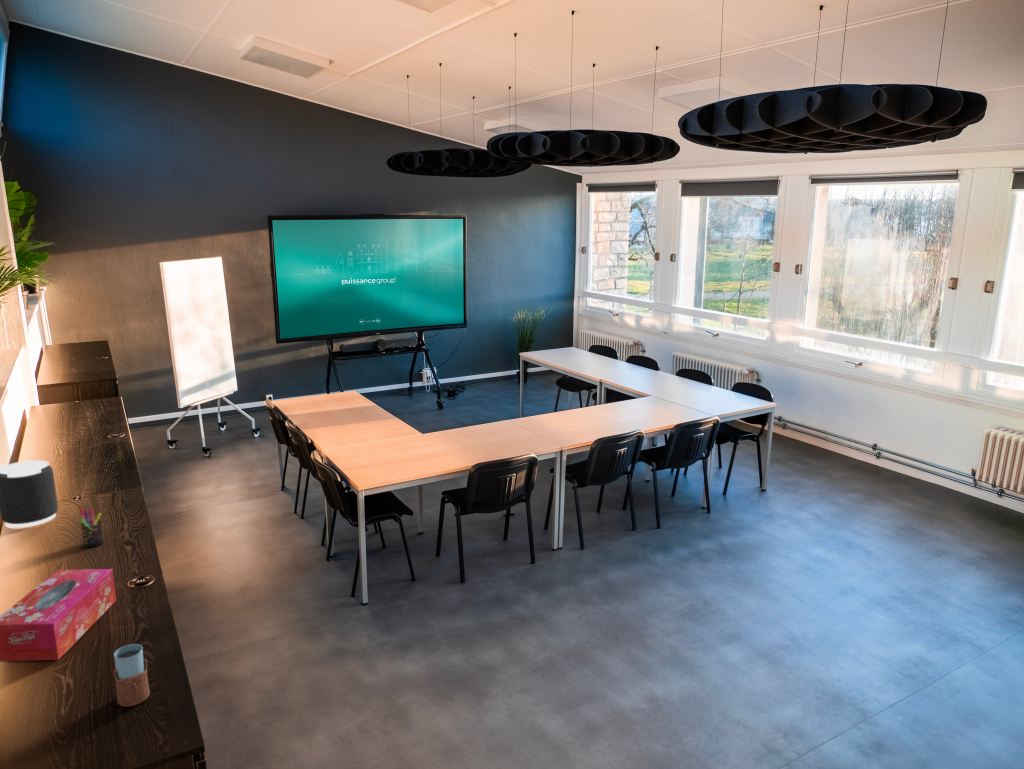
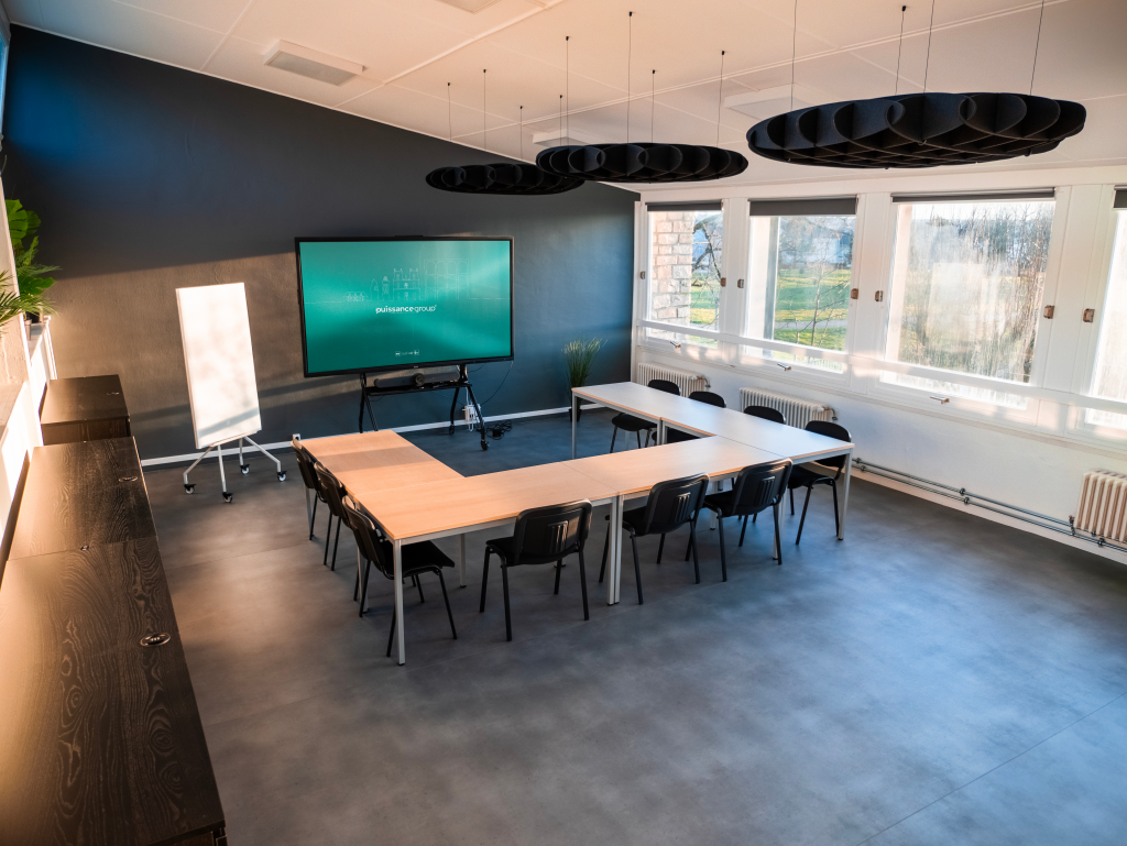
- drinking glass [113,643,151,707]
- tissue box [0,568,117,662]
- pen holder [78,507,105,548]
- speaker [0,459,59,529]
